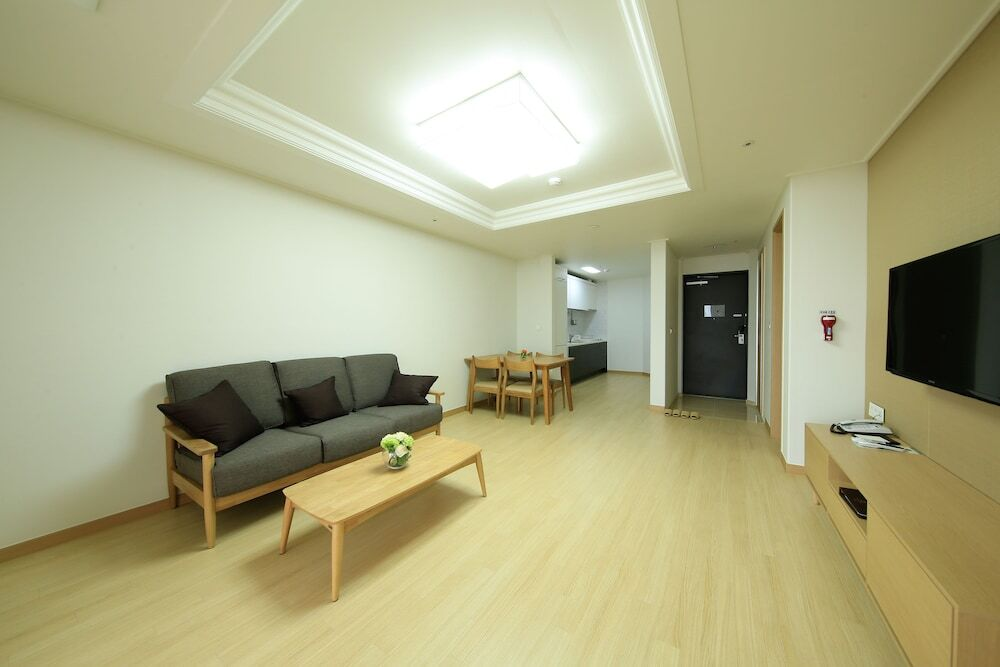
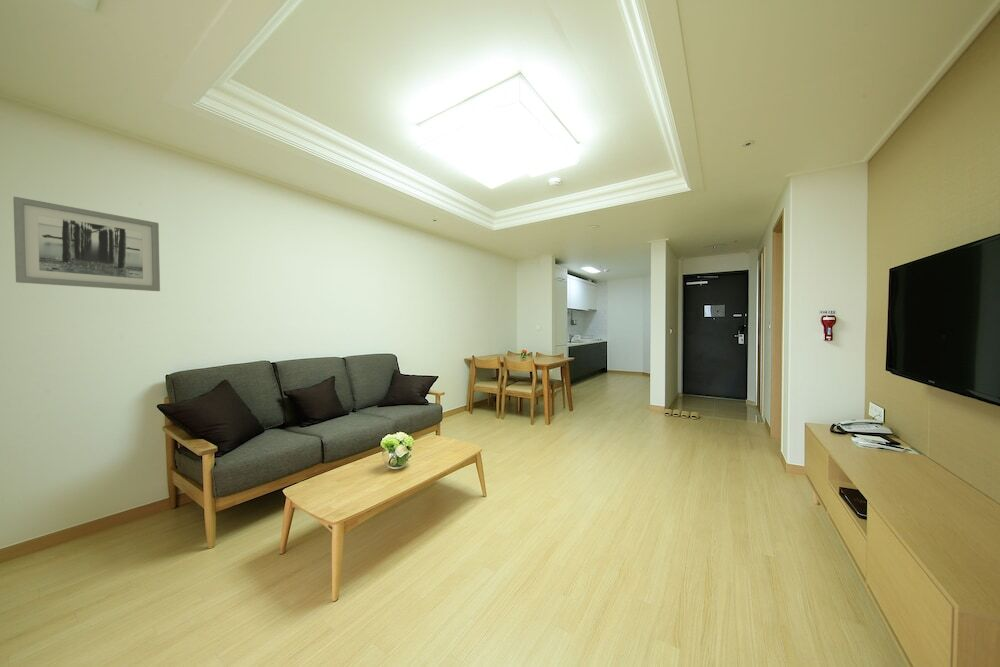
+ wall art [12,196,161,292]
